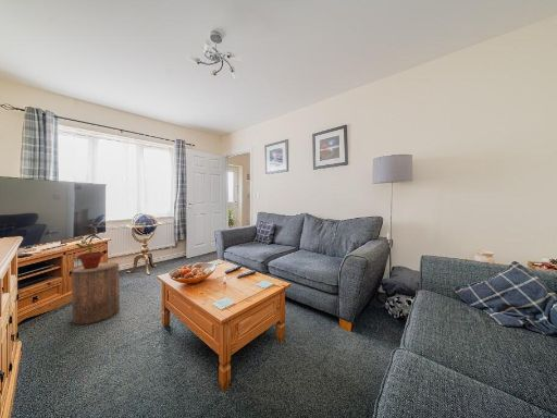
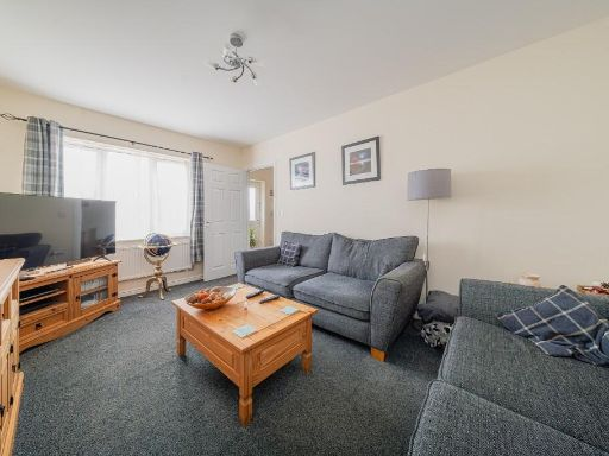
- potted plant [75,235,106,269]
- stool [71,261,121,325]
